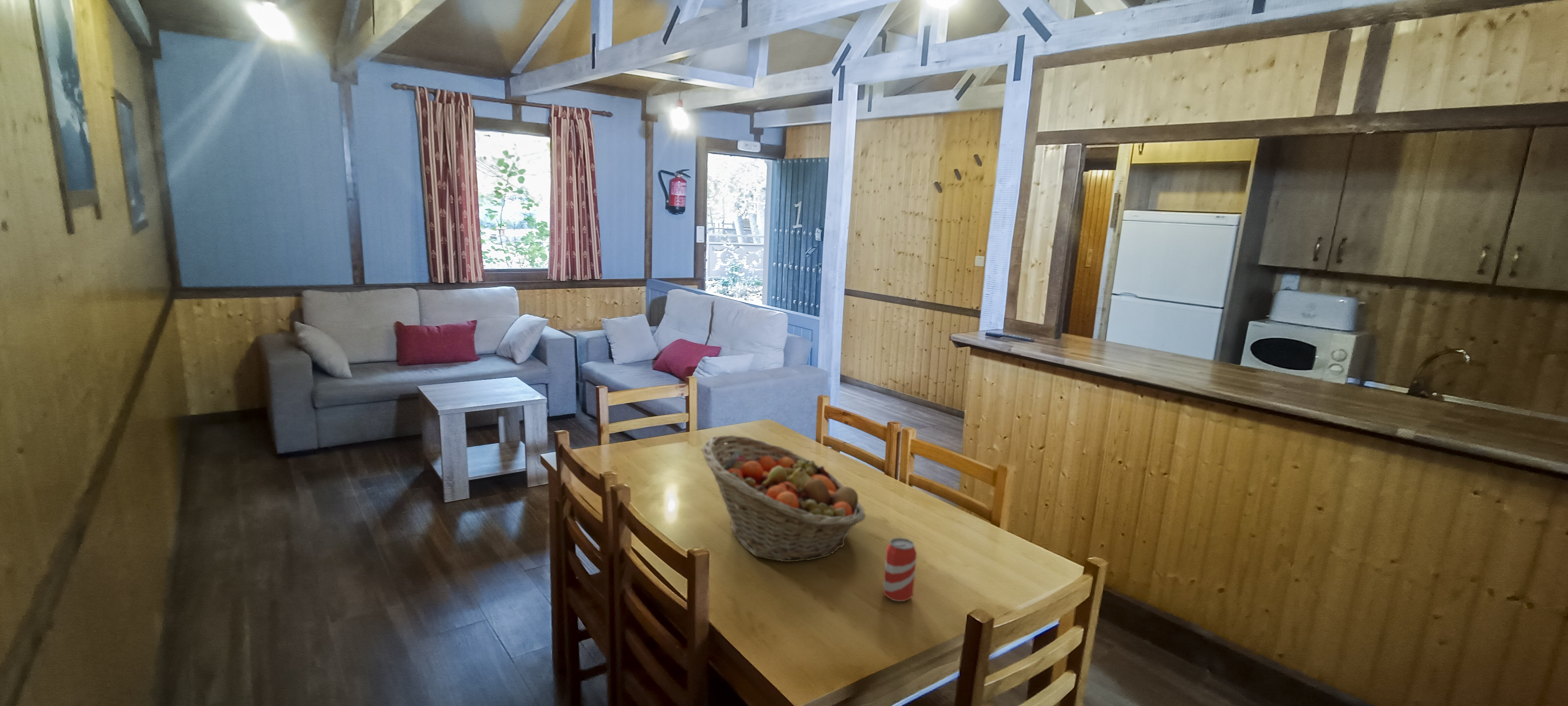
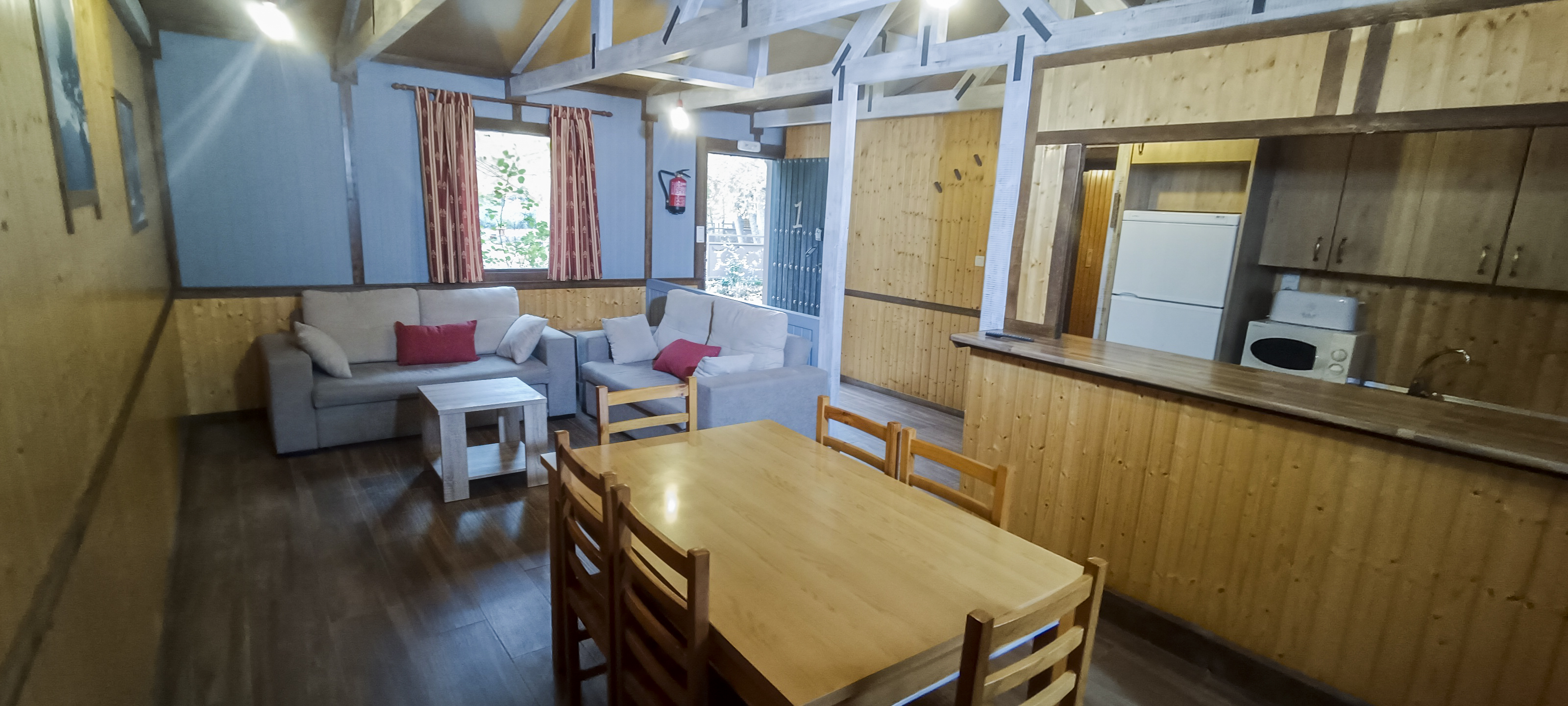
- fruit basket [701,435,866,562]
- beverage can [882,537,917,602]
